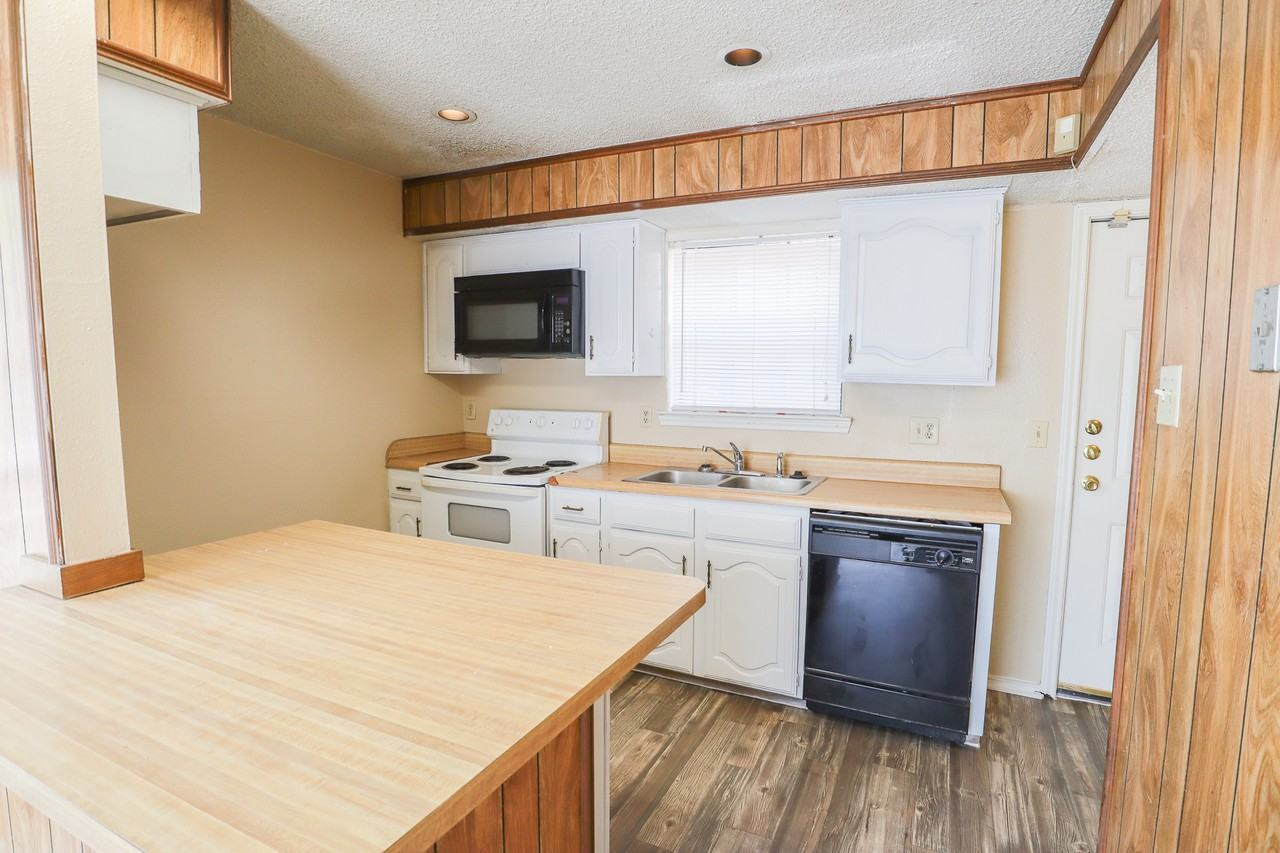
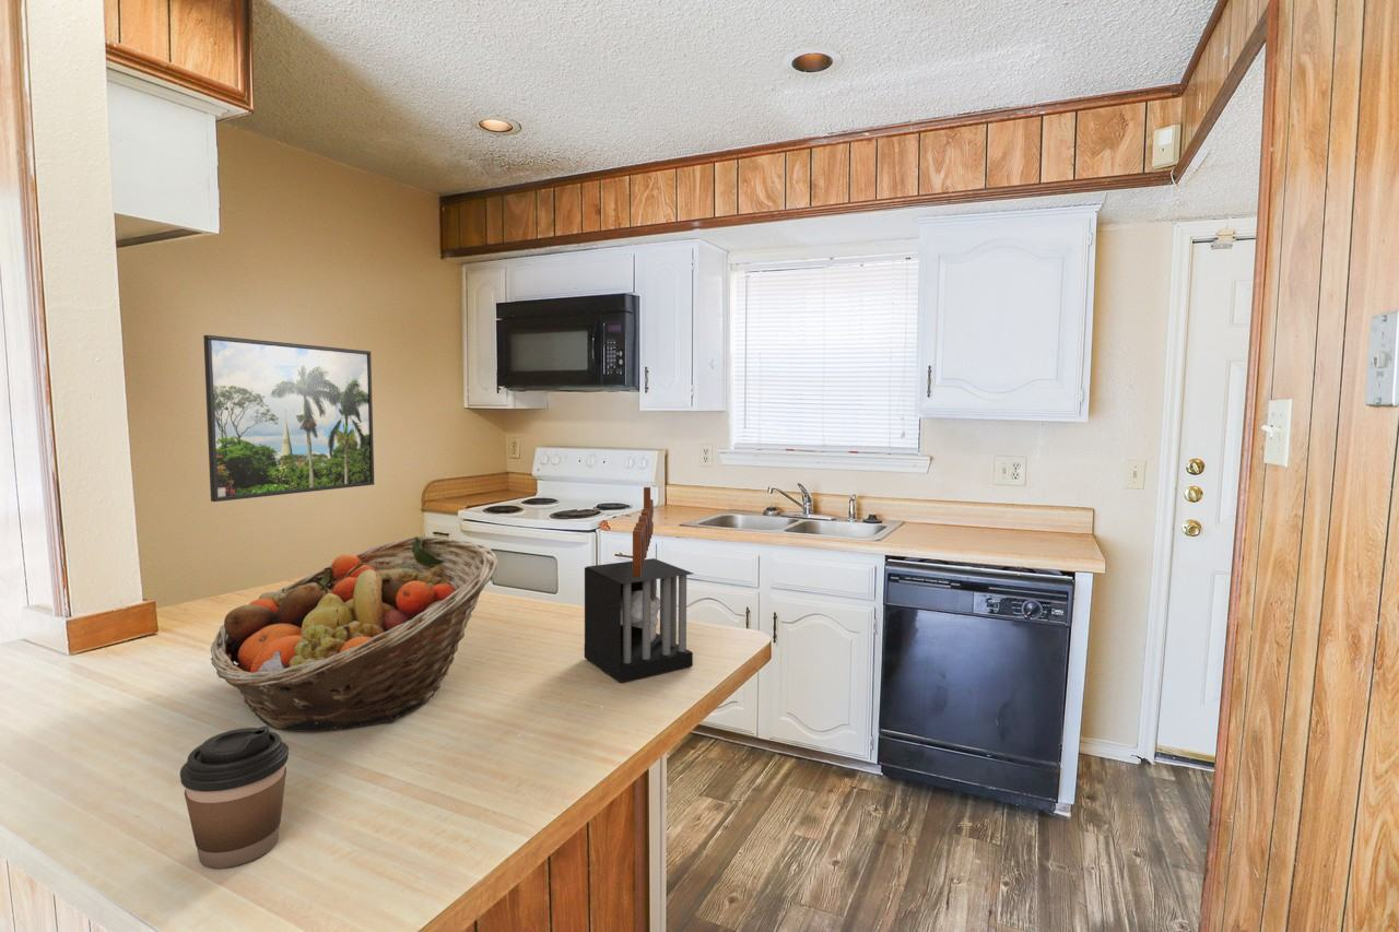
+ coffee cup [179,725,290,869]
+ fruit basket [210,535,499,732]
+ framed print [202,334,375,503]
+ knife block [584,486,694,684]
